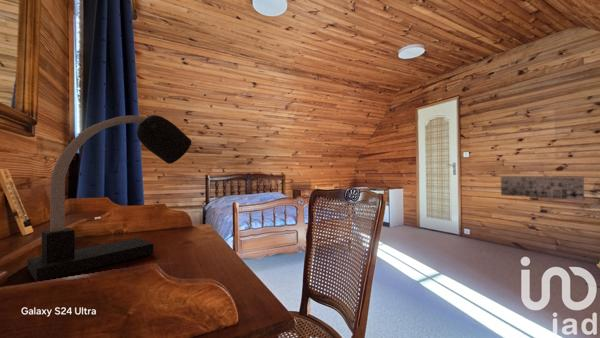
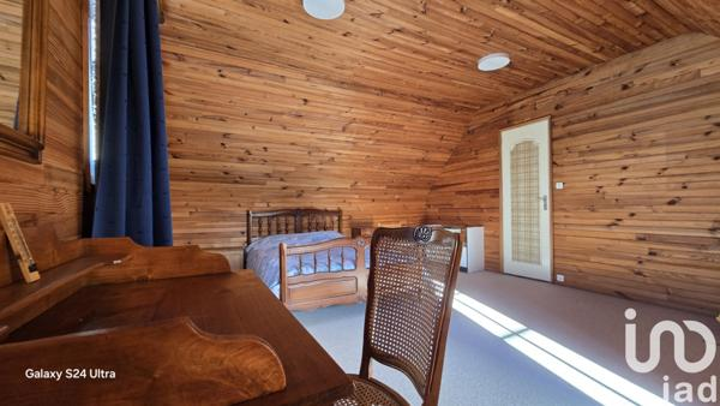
- wall art [500,175,585,201]
- desk lamp [27,114,192,283]
